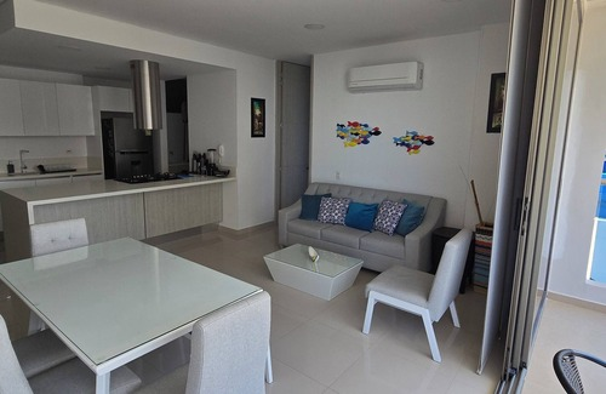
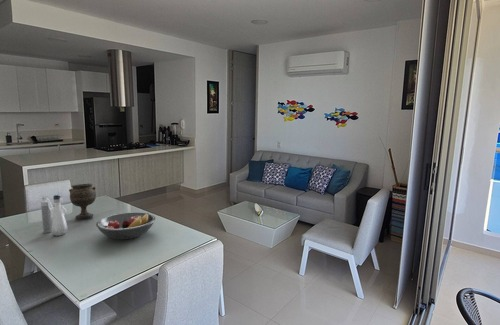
+ water bottle [40,194,68,237]
+ goblet [68,183,97,220]
+ fruit bowl [95,211,156,240]
